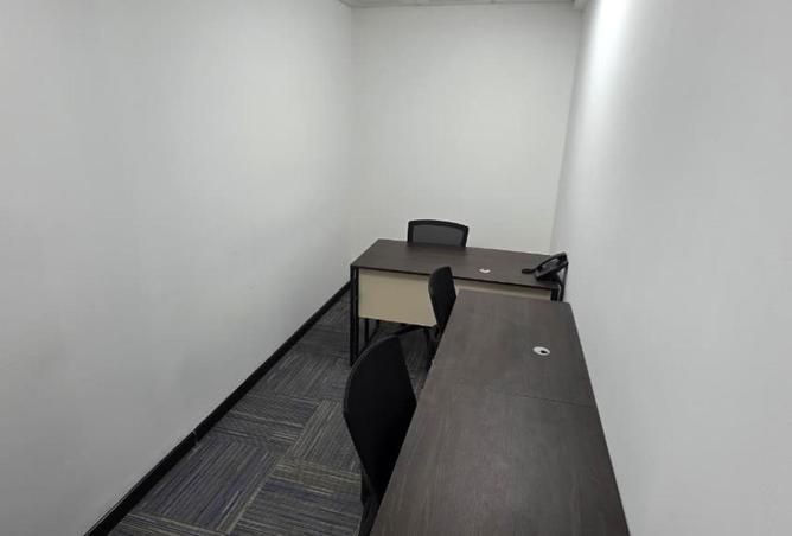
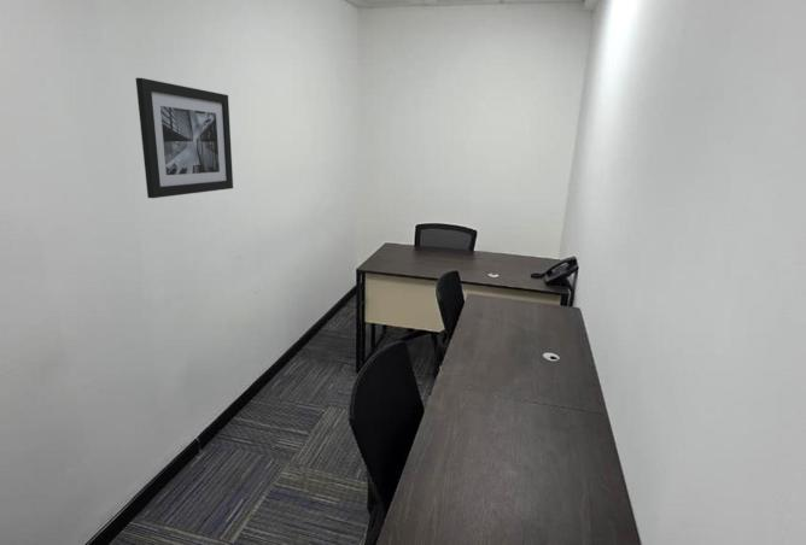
+ wall art [135,77,234,199]
